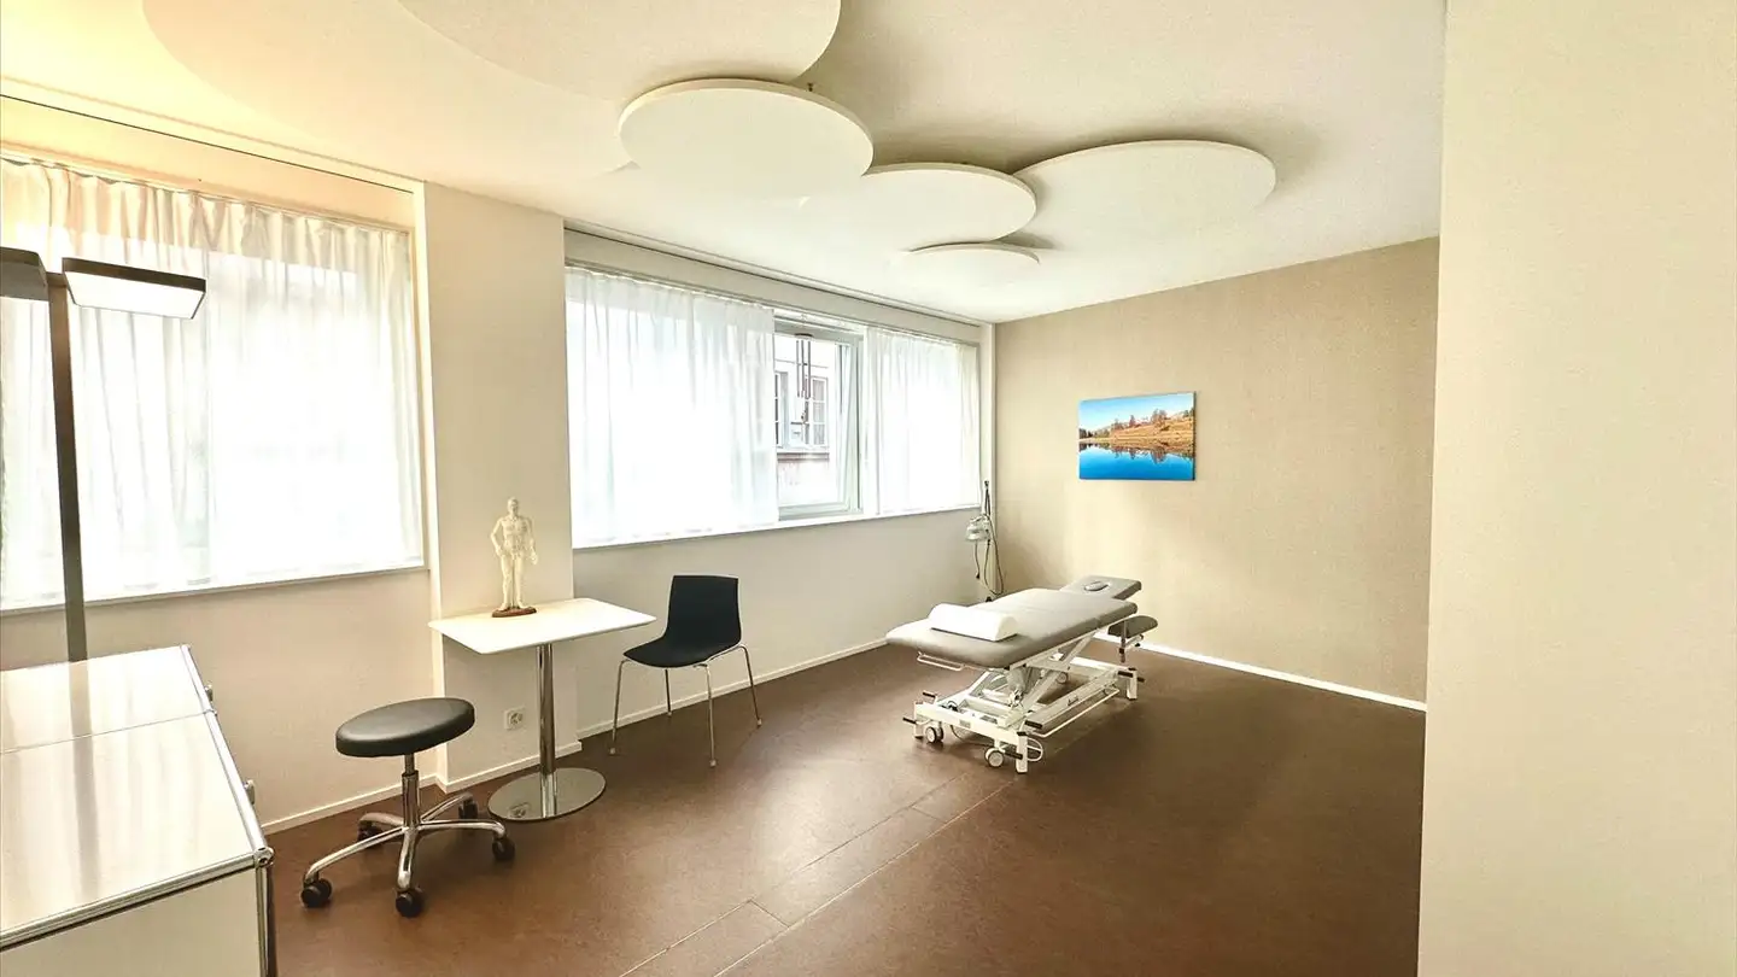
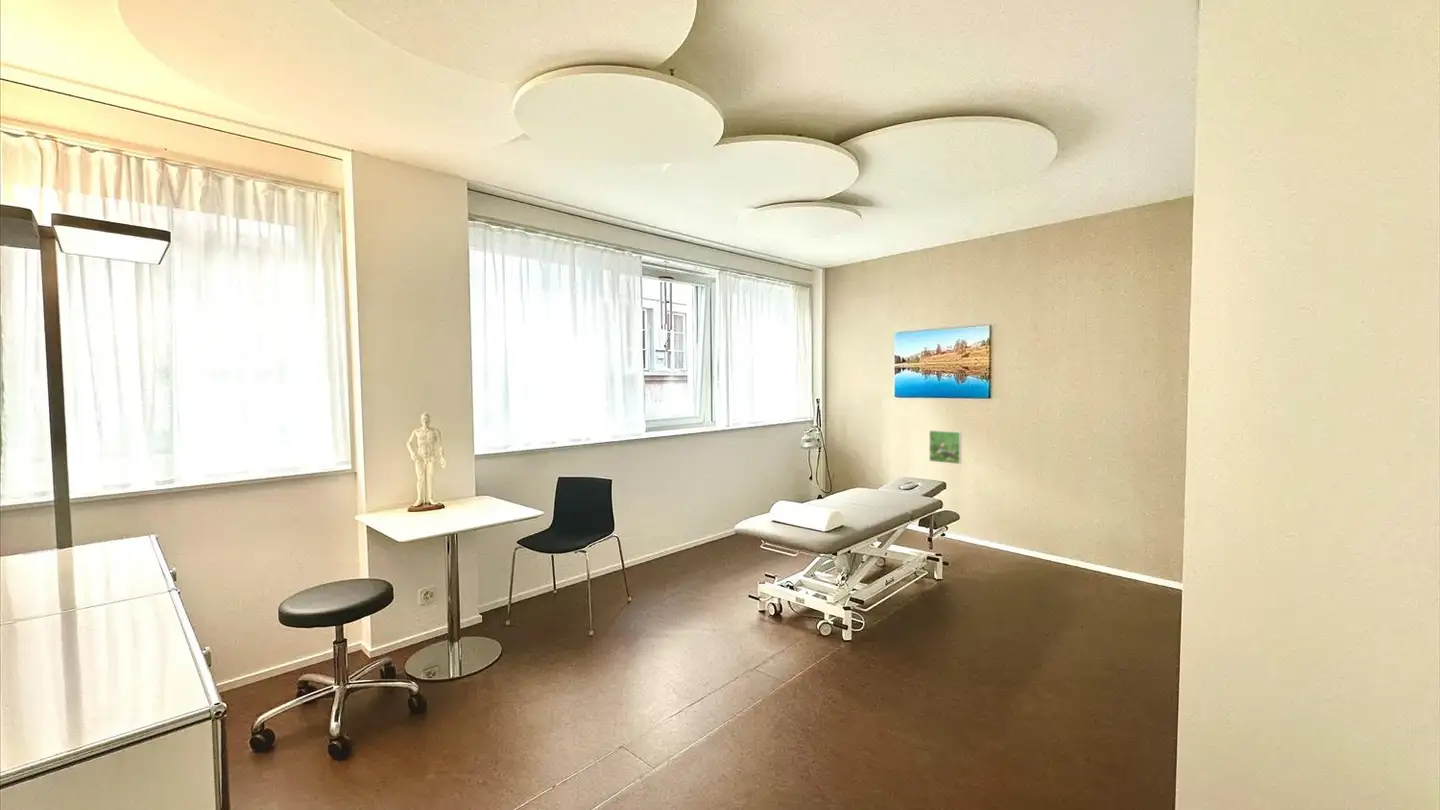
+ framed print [928,429,962,465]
